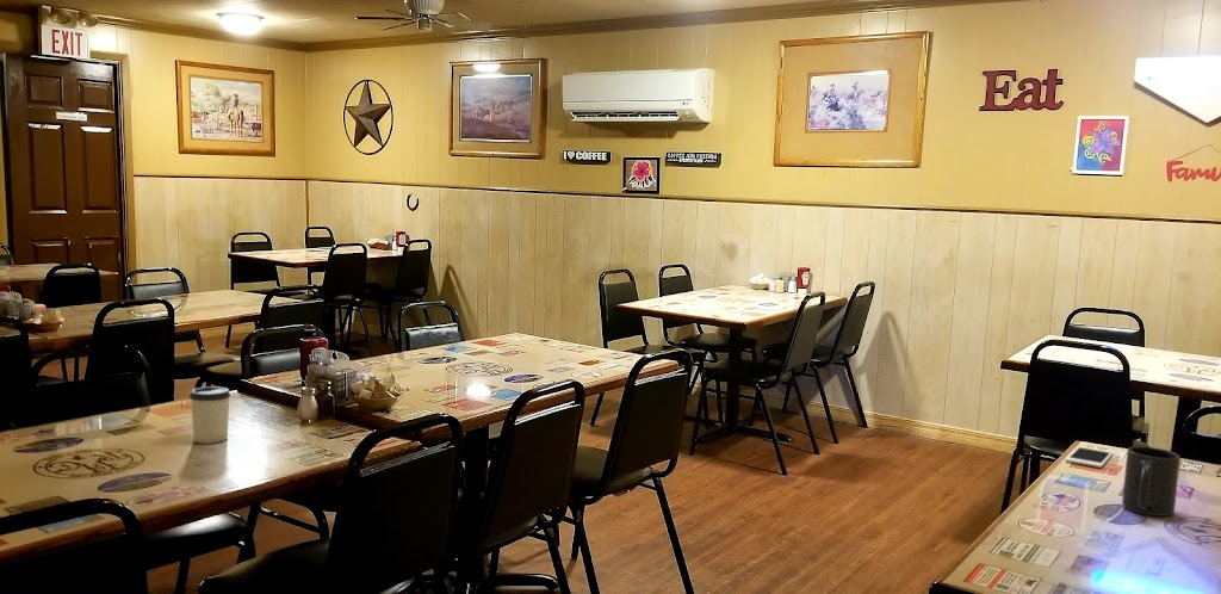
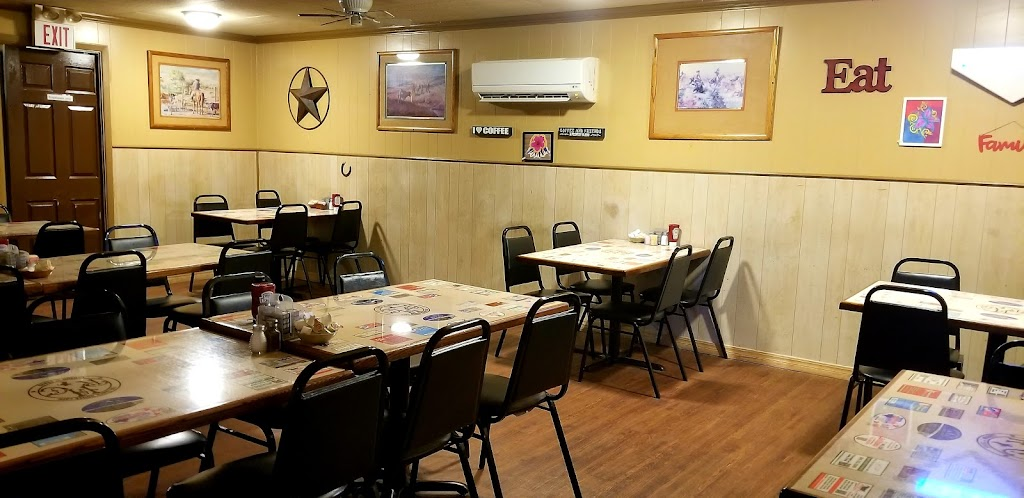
- mug [1121,445,1182,518]
- cell phone [1065,445,1114,469]
- cup [188,385,231,445]
